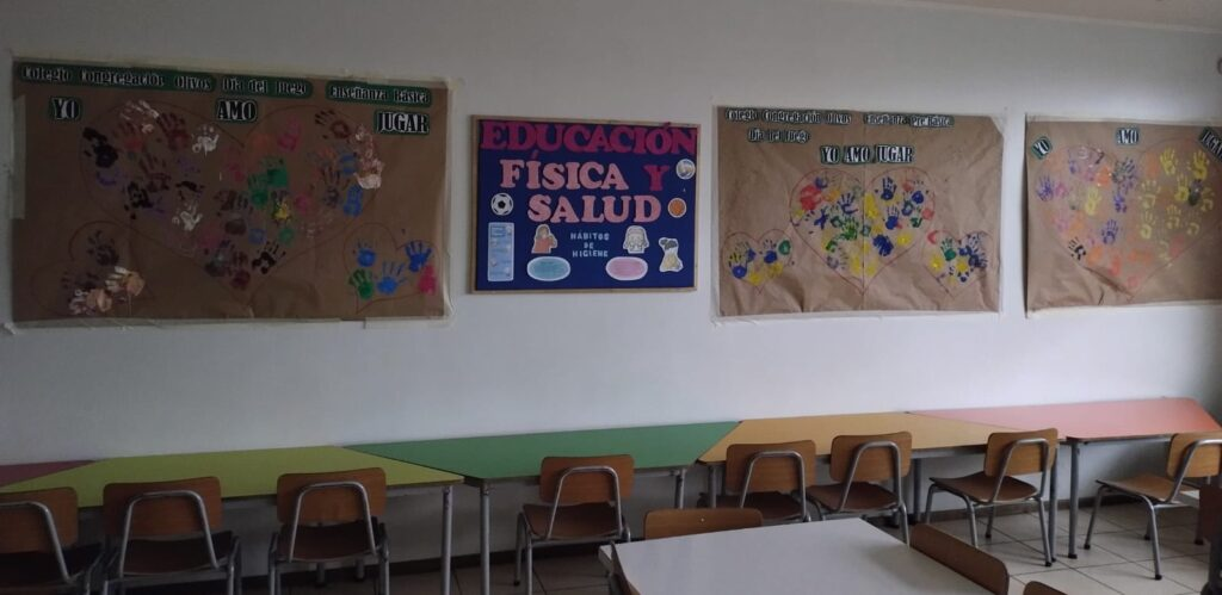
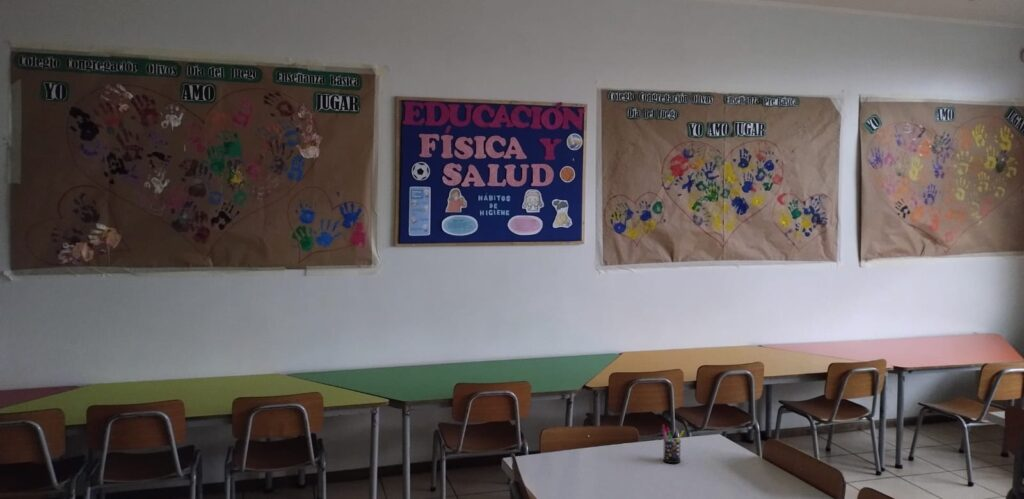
+ pen holder [660,424,685,464]
